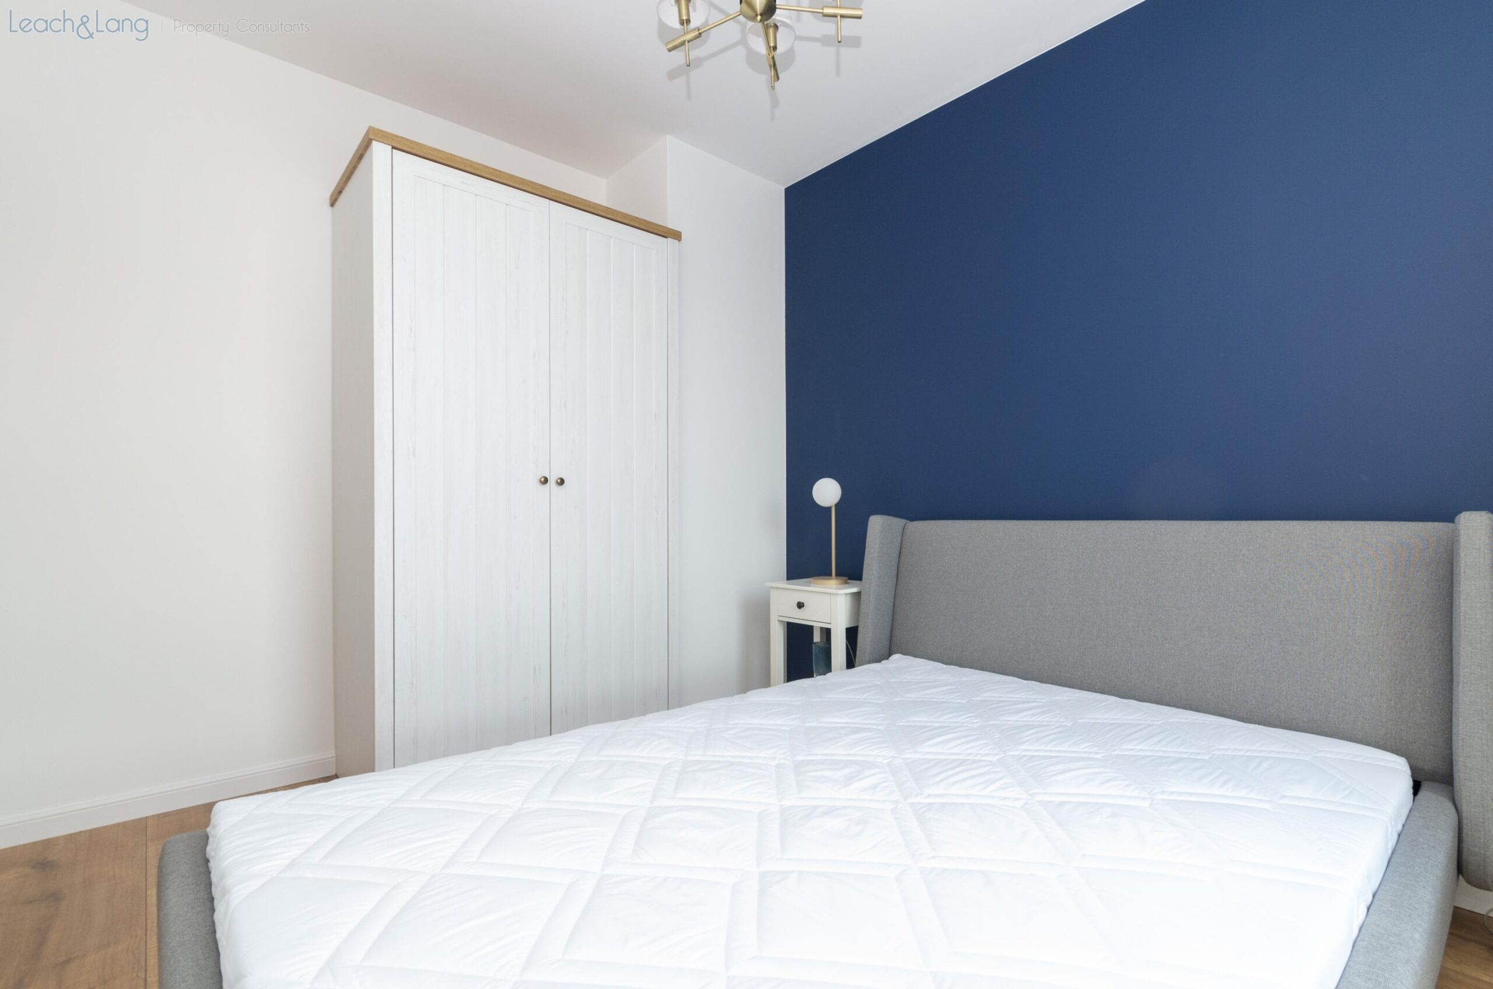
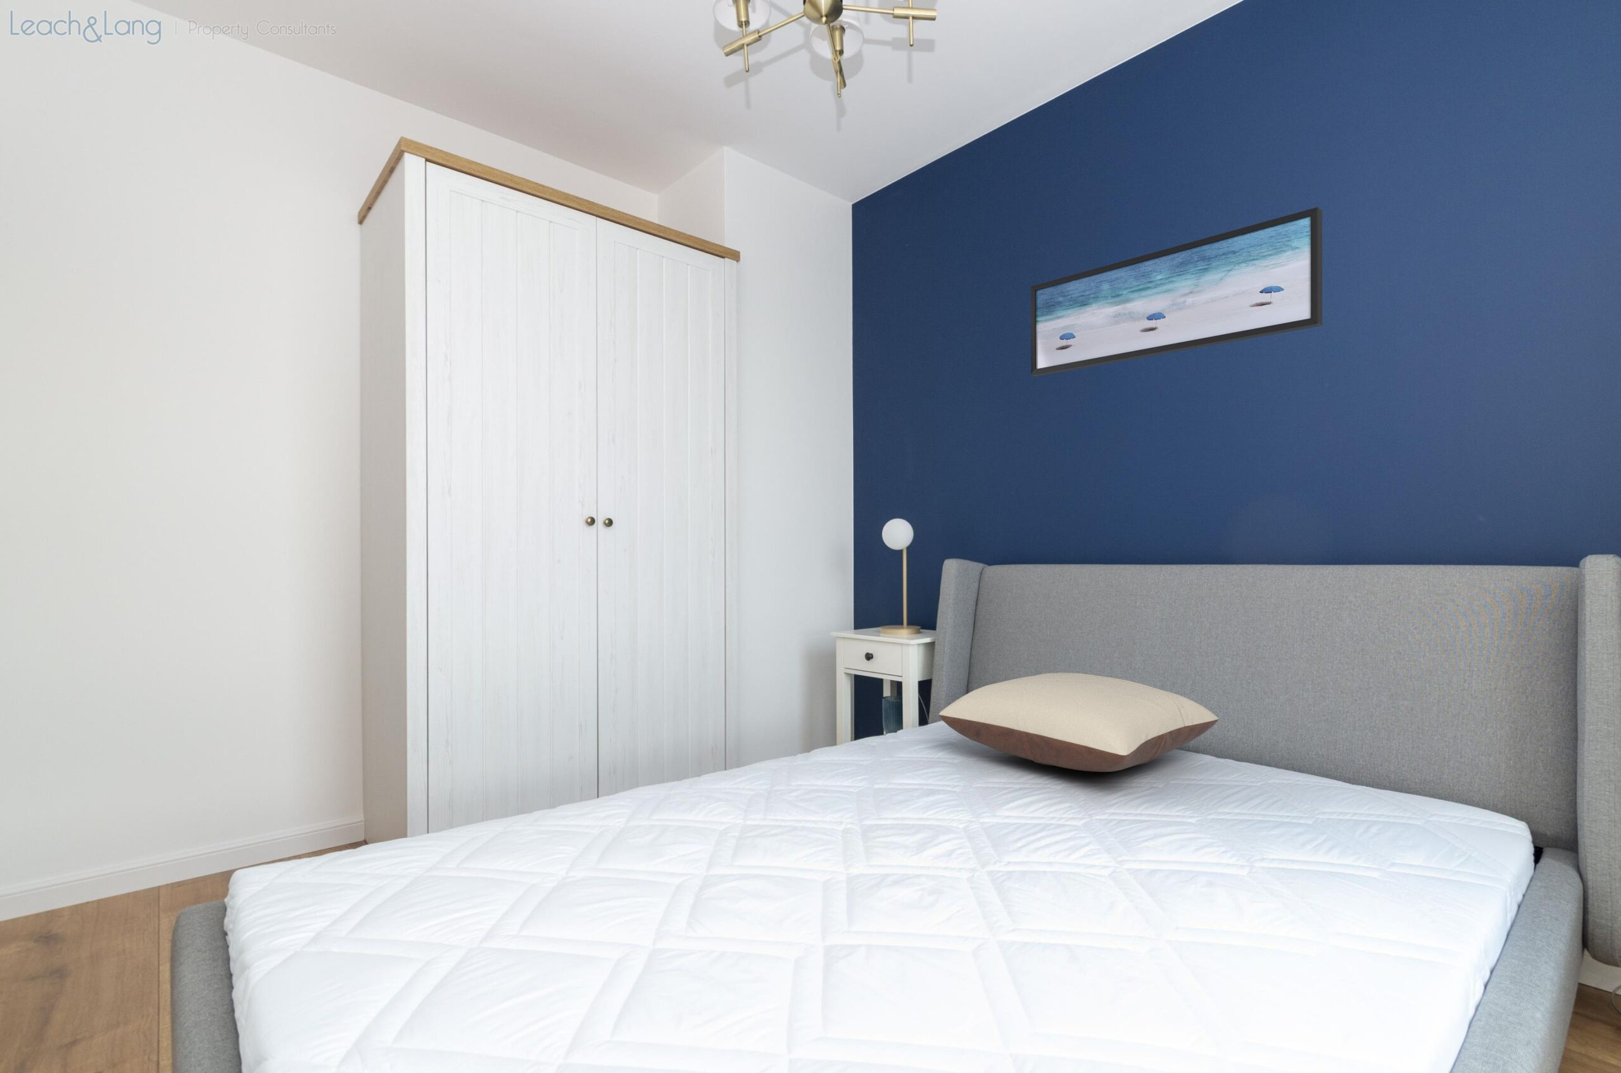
+ wall art [1030,206,1323,377]
+ pillow [938,672,1220,772]
